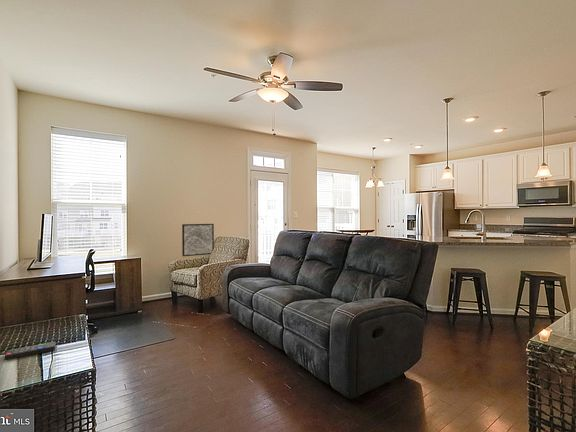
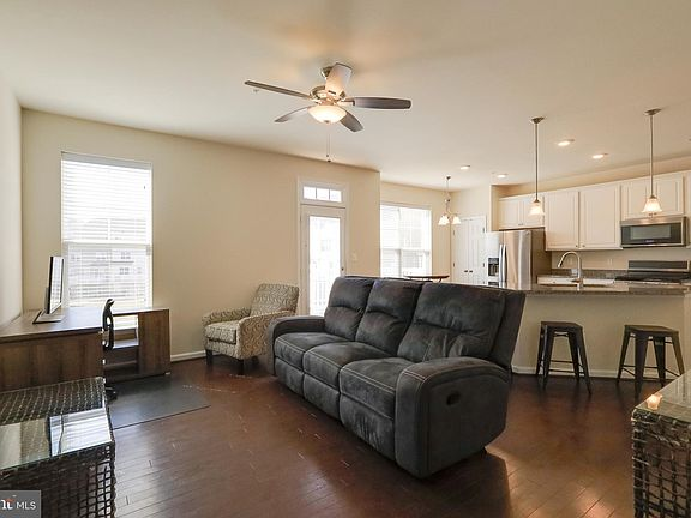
- wall art [181,223,215,257]
- remote control [4,341,57,361]
